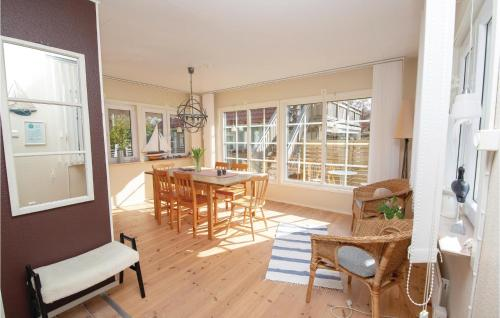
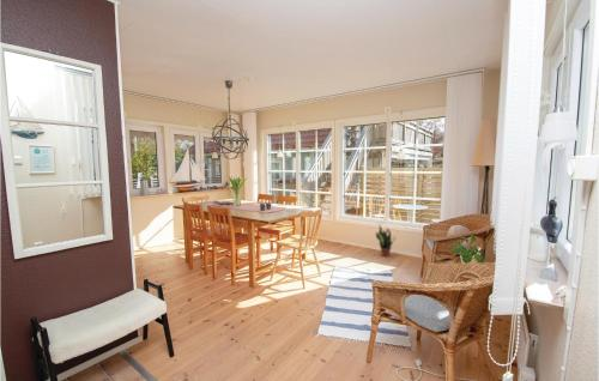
+ potted plant [375,224,398,258]
